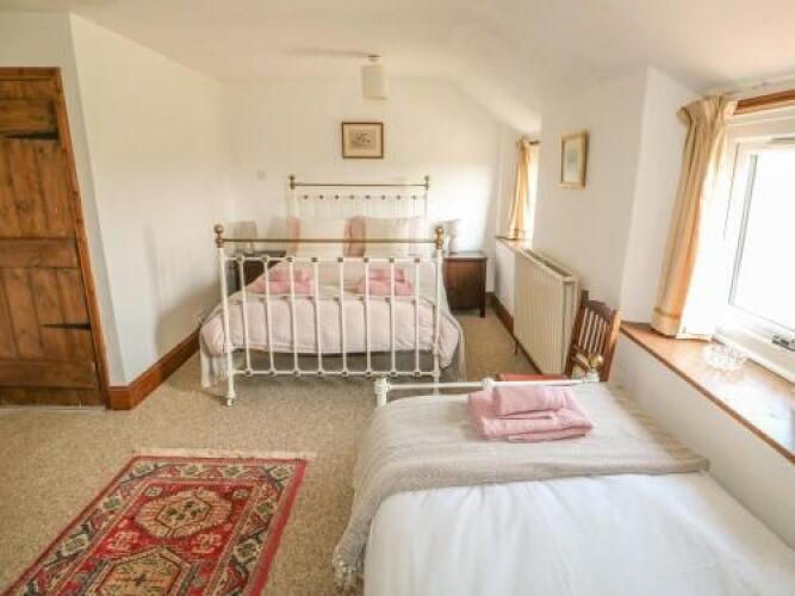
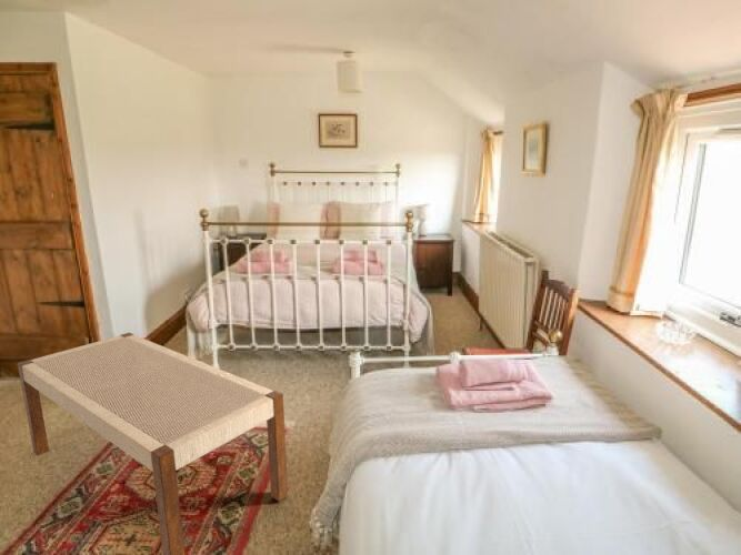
+ bench [17,332,289,555]
